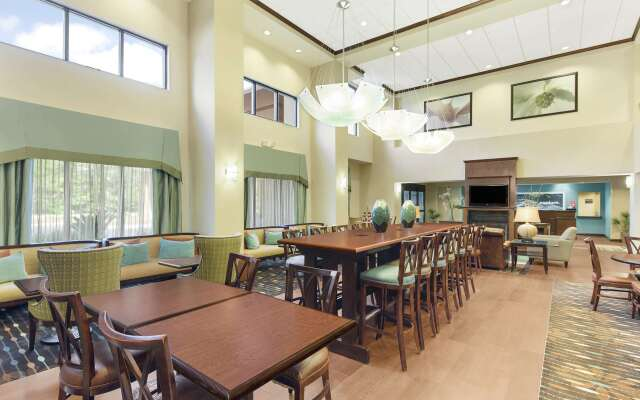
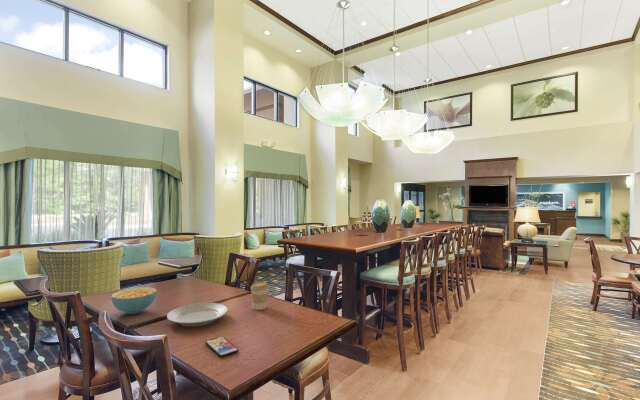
+ plate [166,302,229,328]
+ coffee cup [250,281,269,311]
+ cereal bowl [110,286,157,315]
+ smartphone [205,336,239,358]
